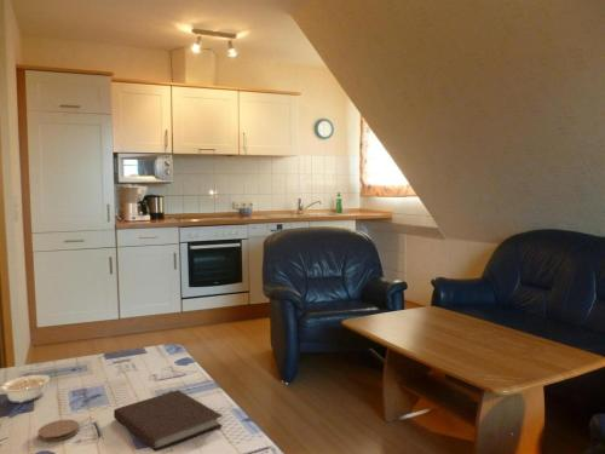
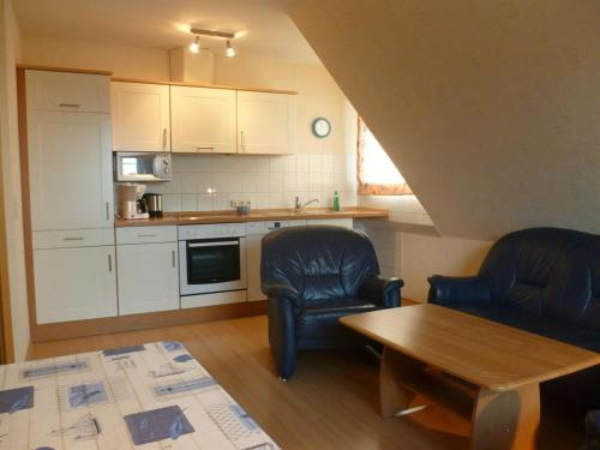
- legume [0,374,51,404]
- coaster [36,419,80,443]
- notebook [113,389,224,453]
